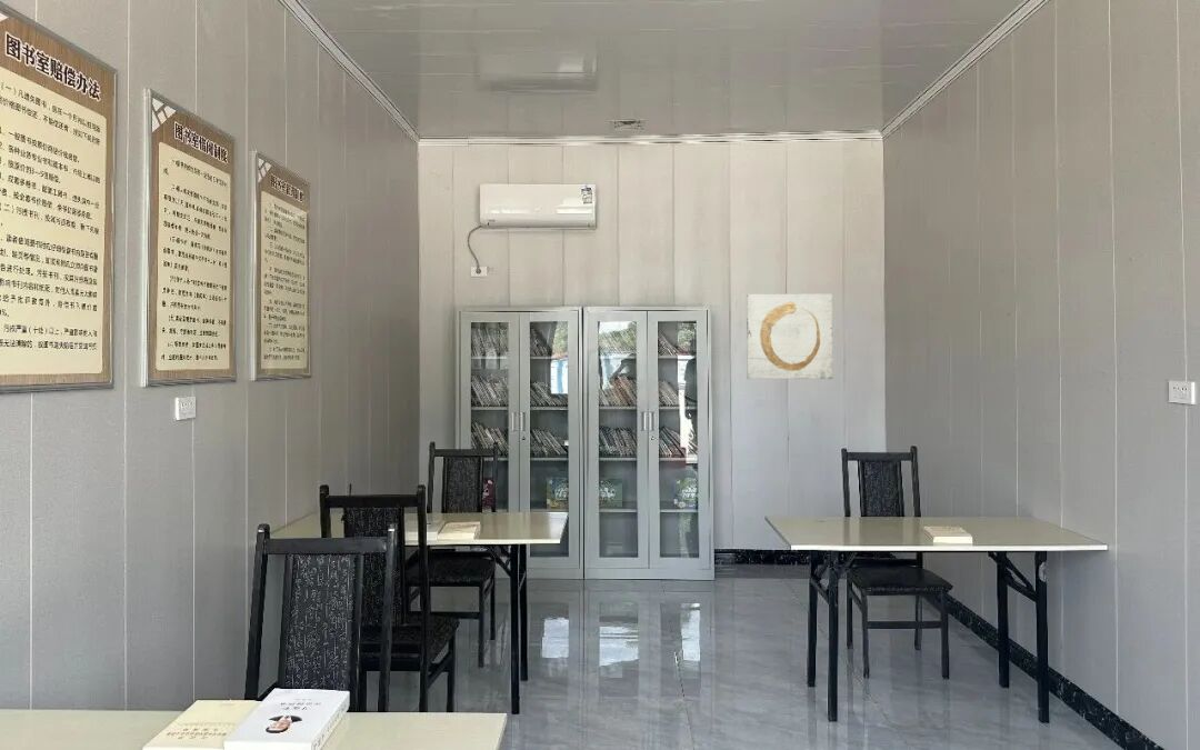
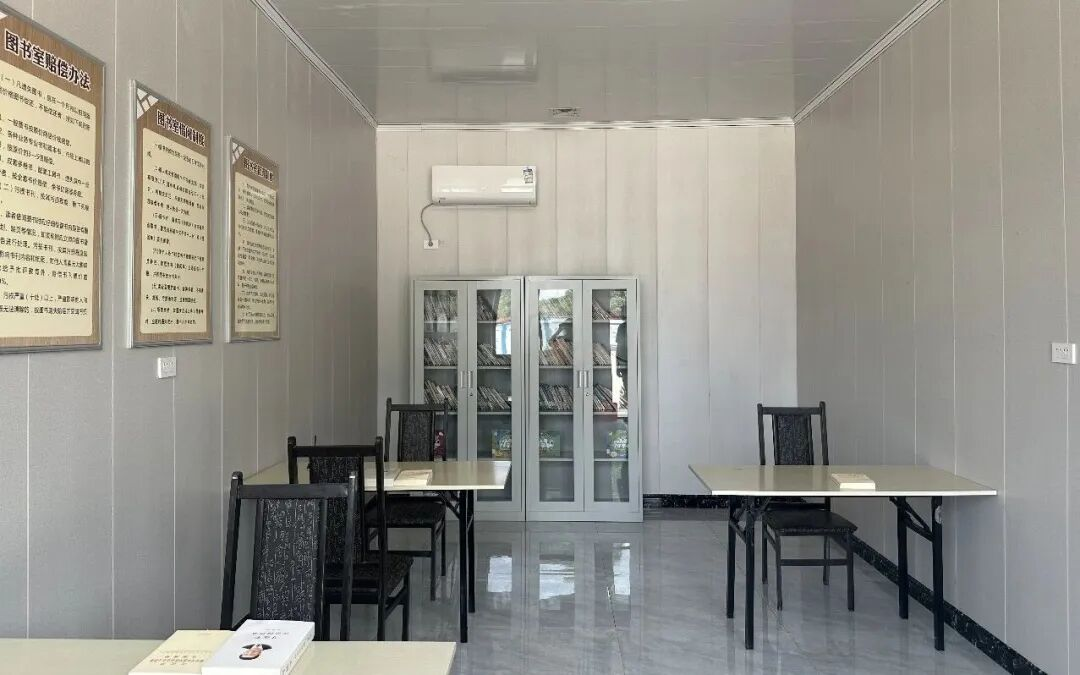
- wall art [746,293,833,380]
